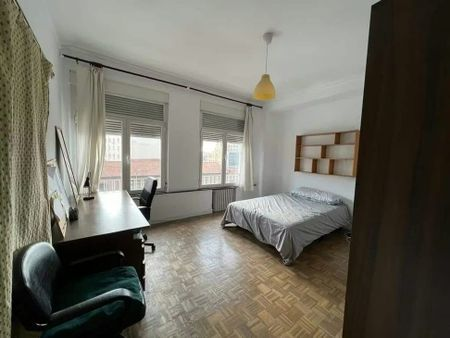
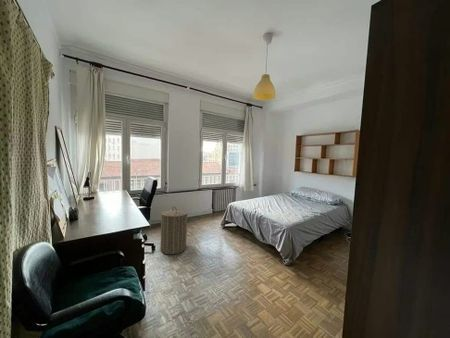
+ laundry hamper [159,206,188,255]
